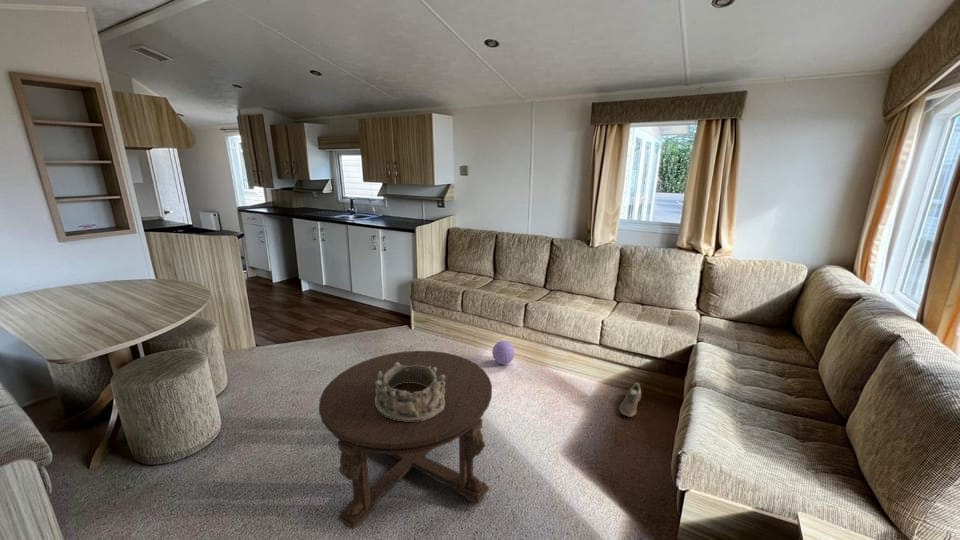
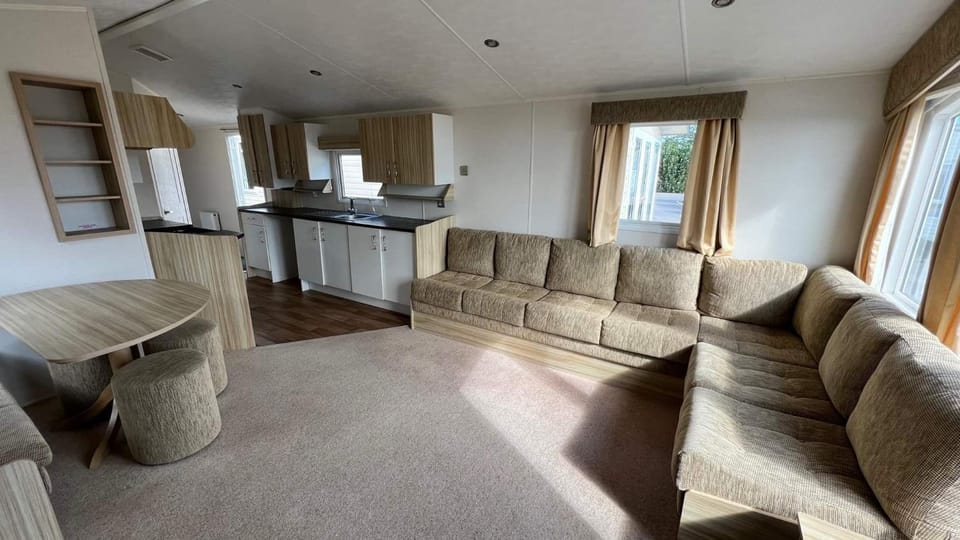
- ball [491,340,516,366]
- sneaker [619,382,642,418]
- coffee table [318,350,493,530]
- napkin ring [375,363,445,422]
